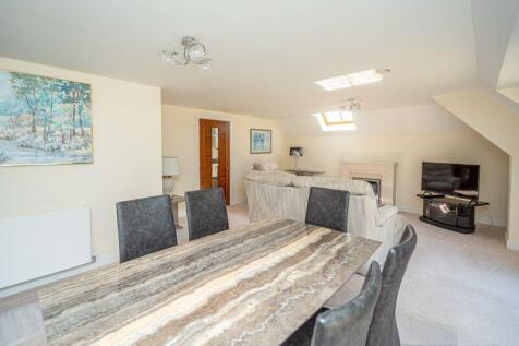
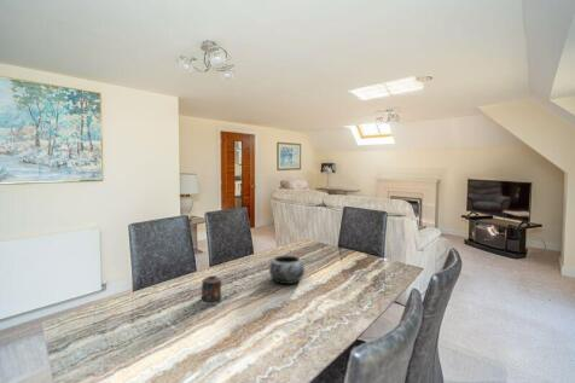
+ candle [199,274,222,307]
+ decorative bowl [268,254,306,285]
